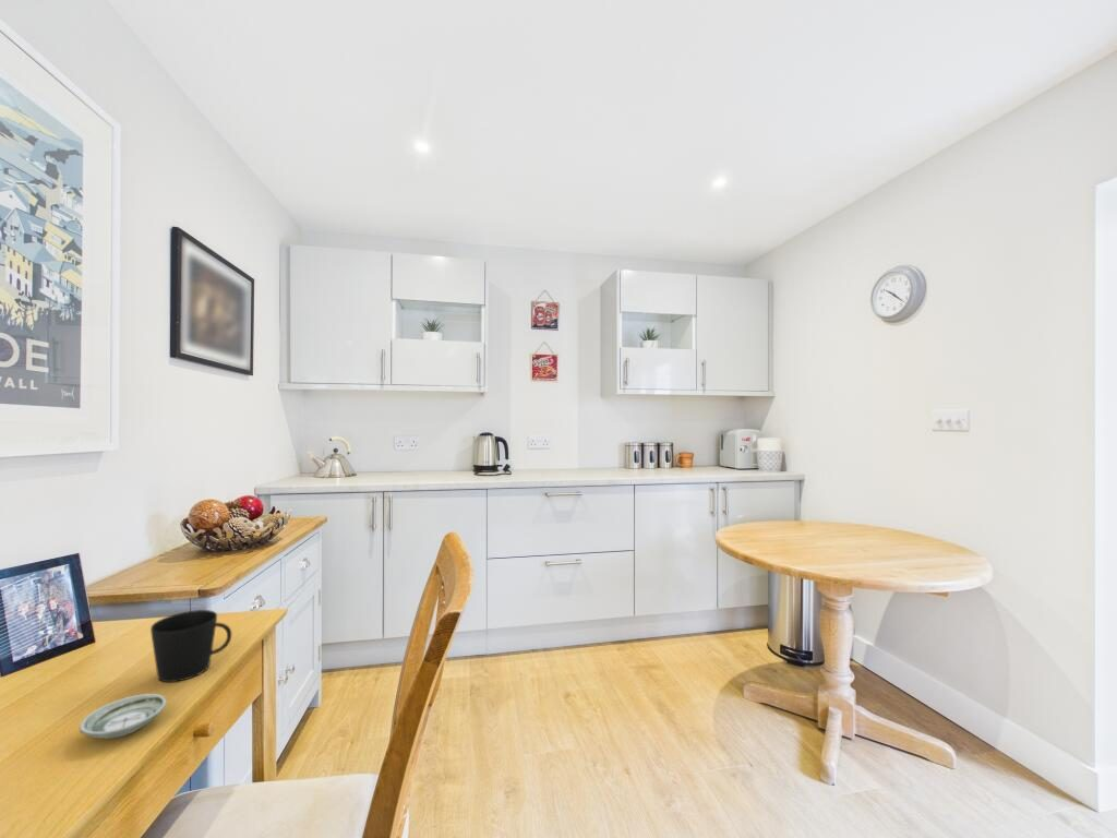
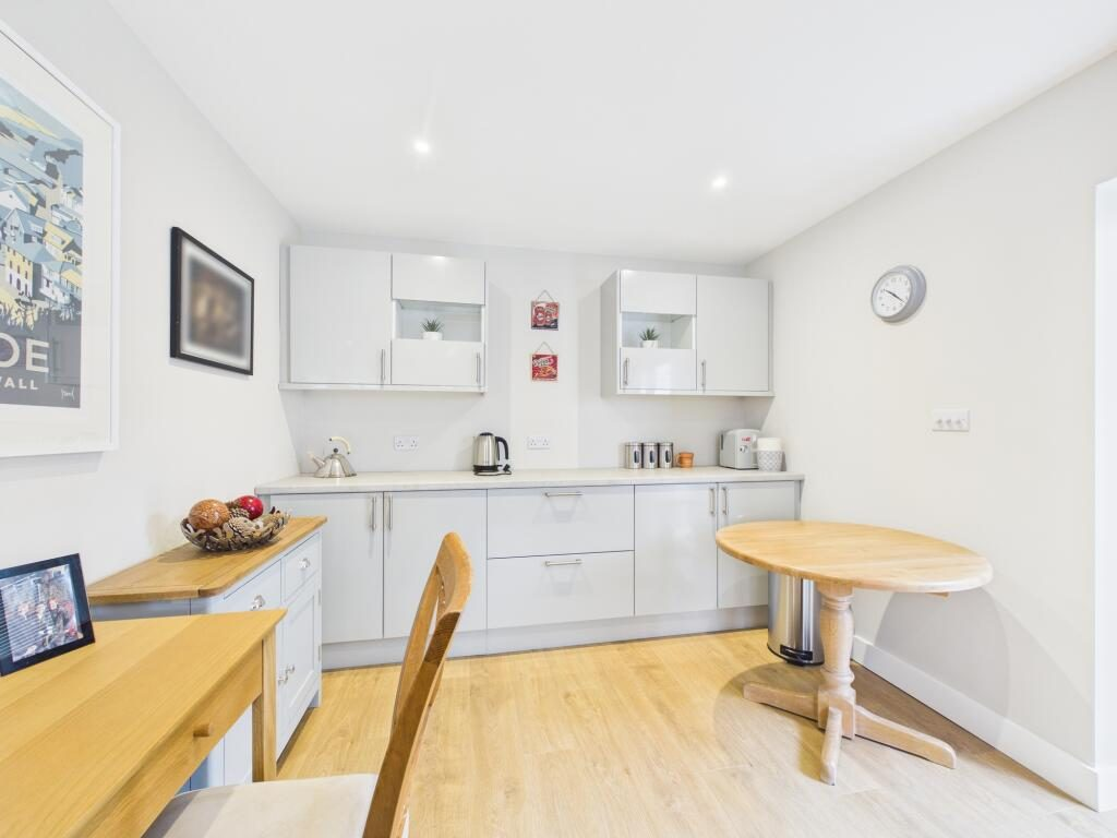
- saucer [79,693,168,740]
- cup [149,609,232,683]
